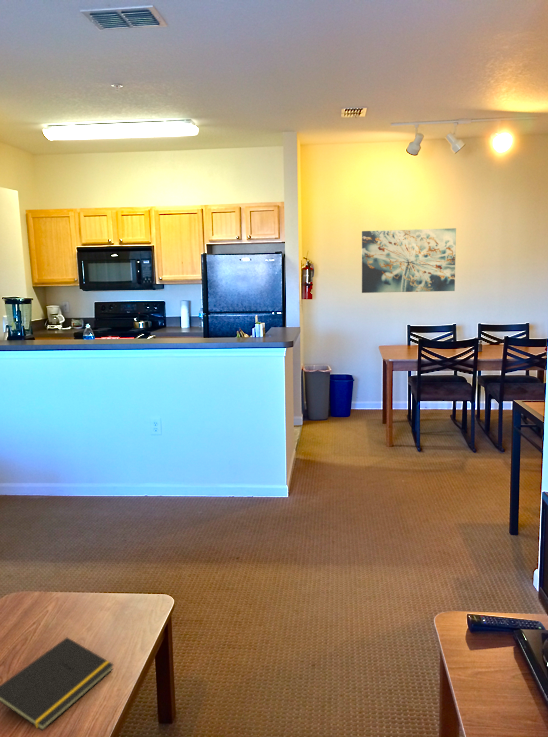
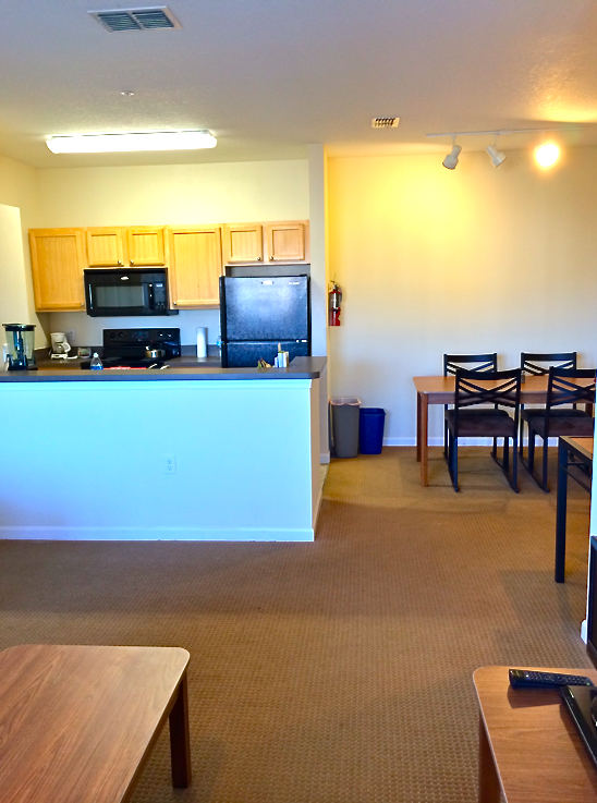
- wall art [361,227,457,294]
- notepad [0,637,115,731]
